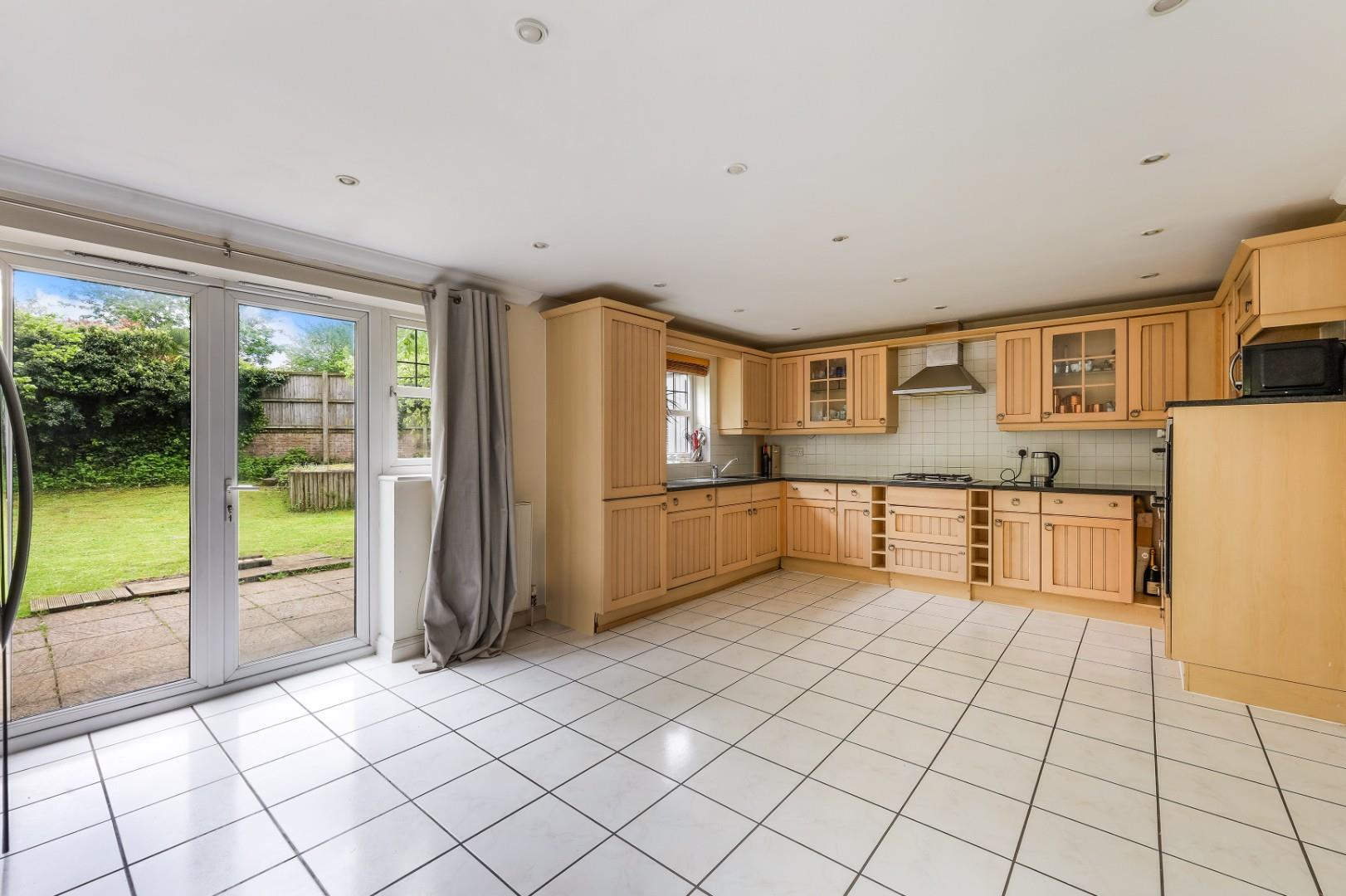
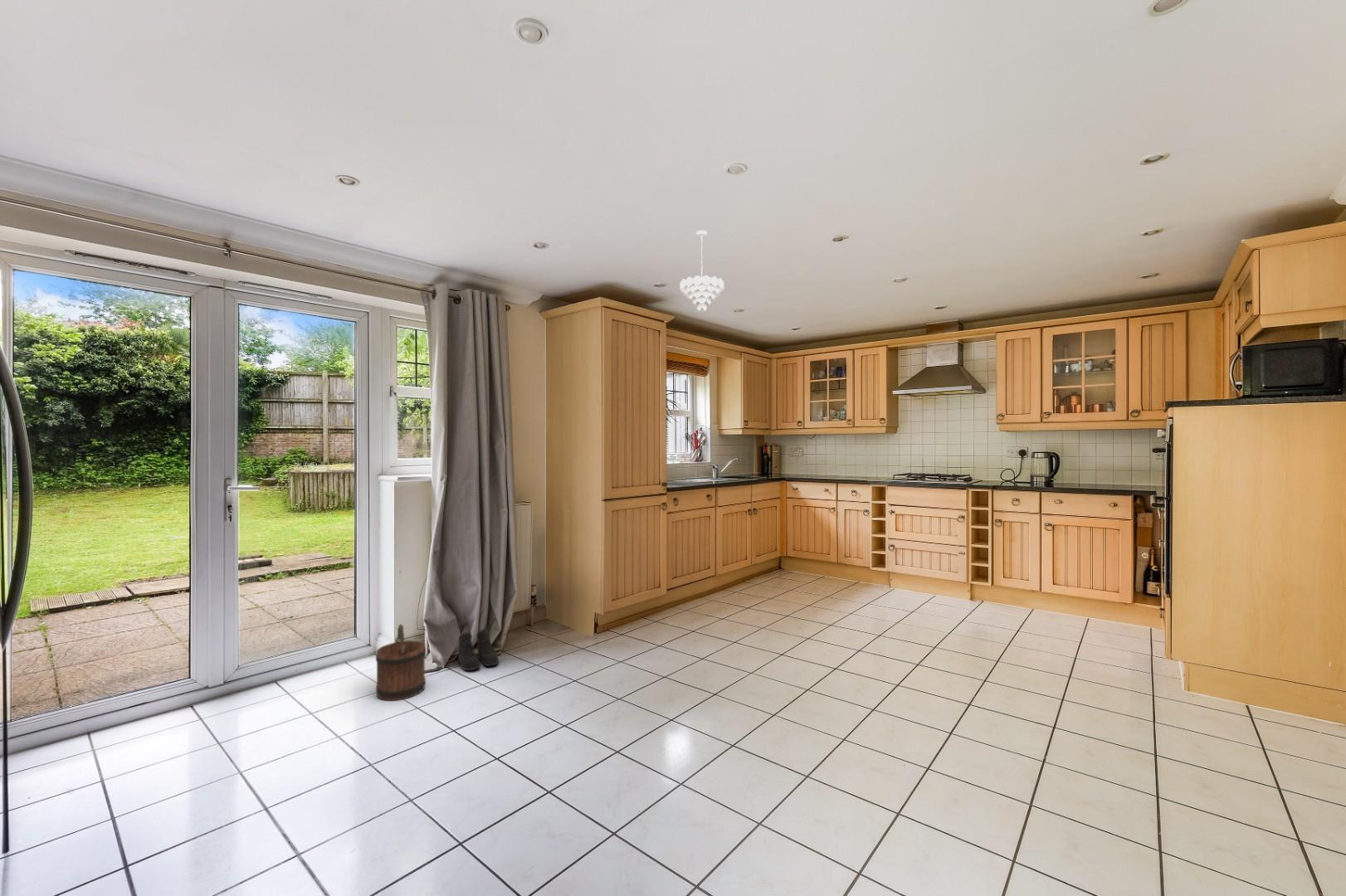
+ bucket [375,623,427,702]
+ boots [457,628,500,671]
+ pendant light [679,230,724,313]
